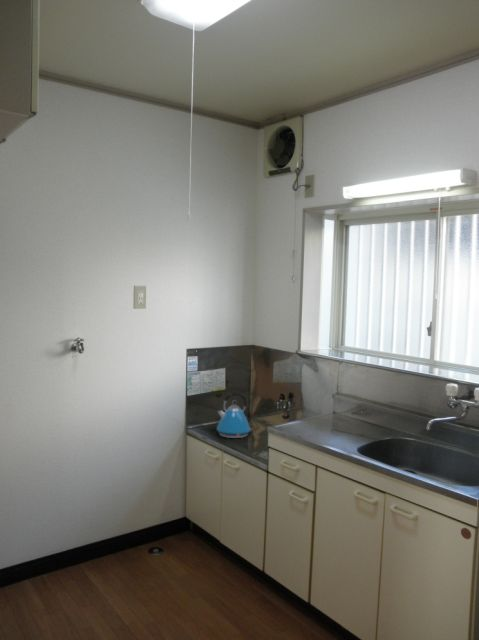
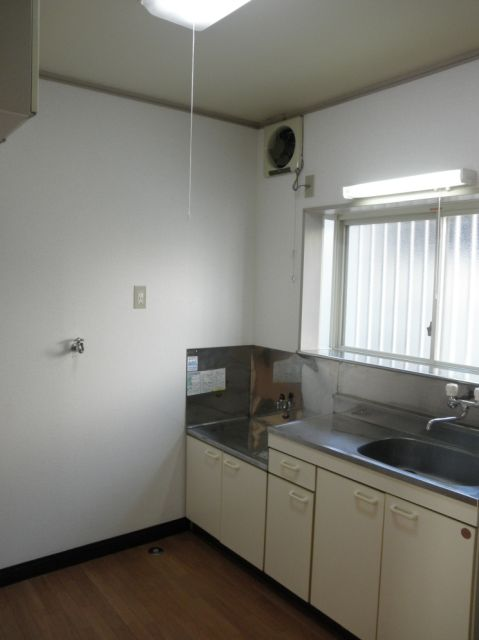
- kettle [216,391,253,439]
